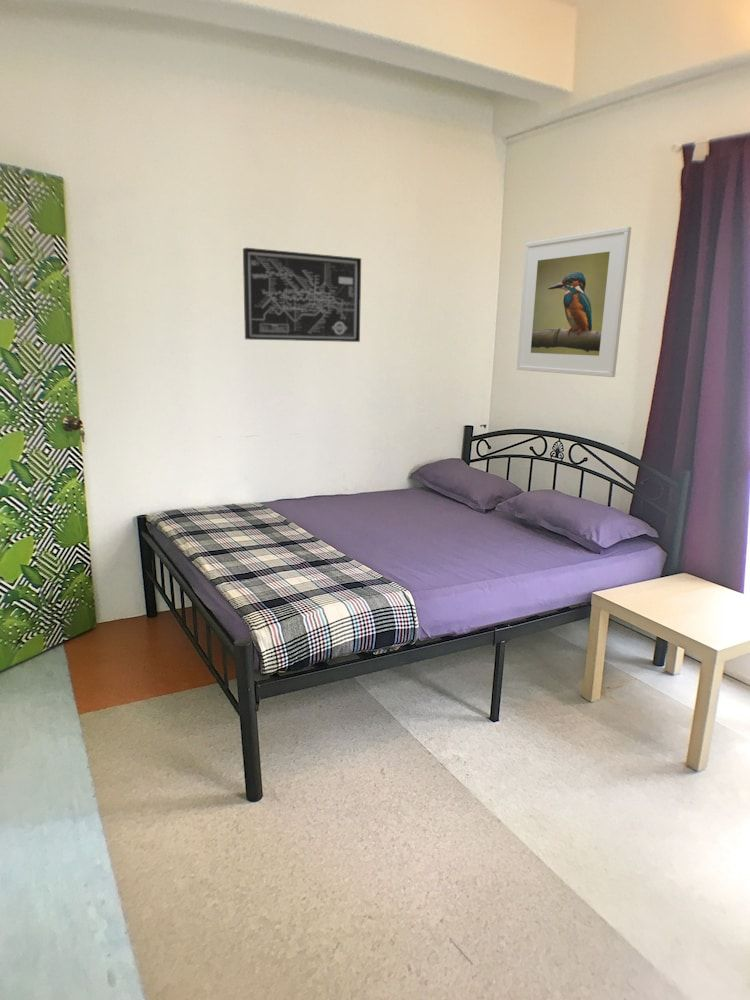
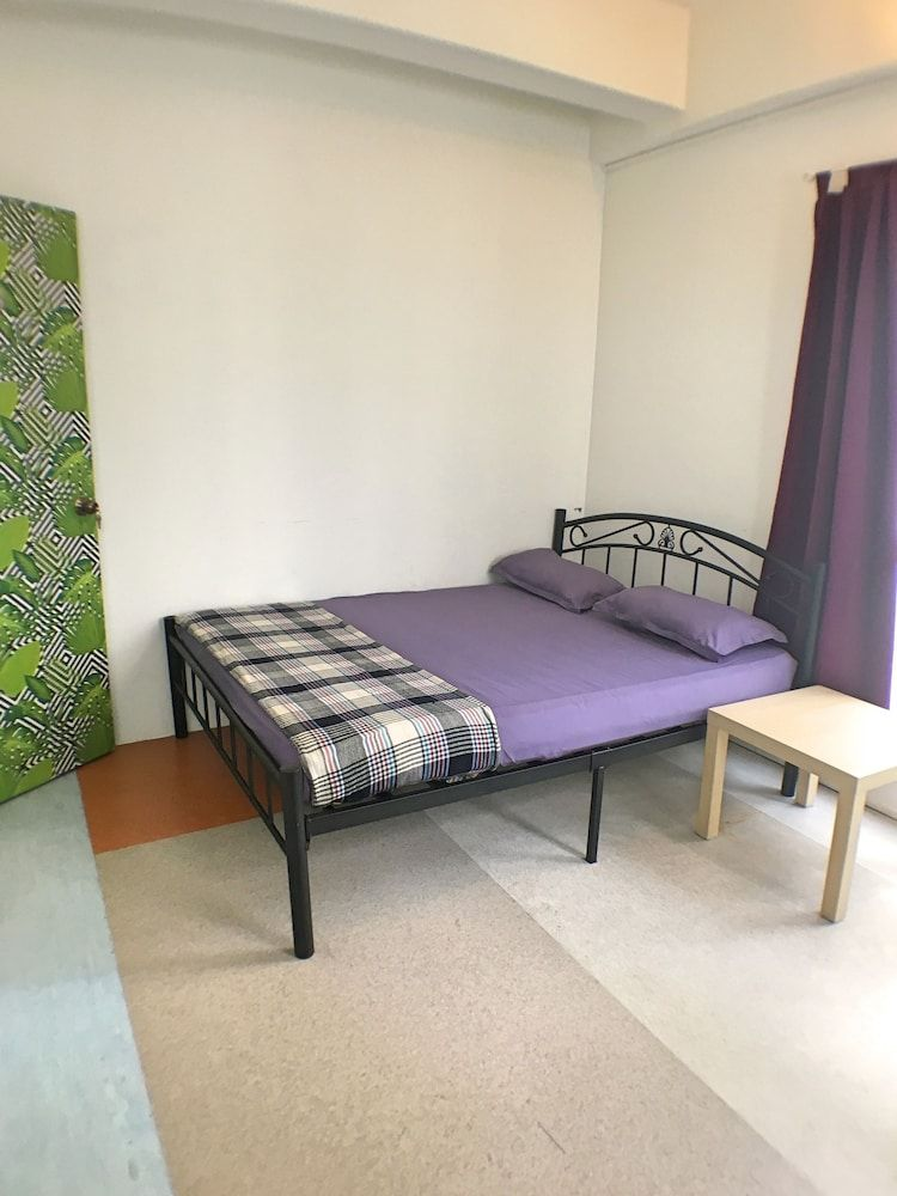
- wall art [242,247,362,343]
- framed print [516,226,632,378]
